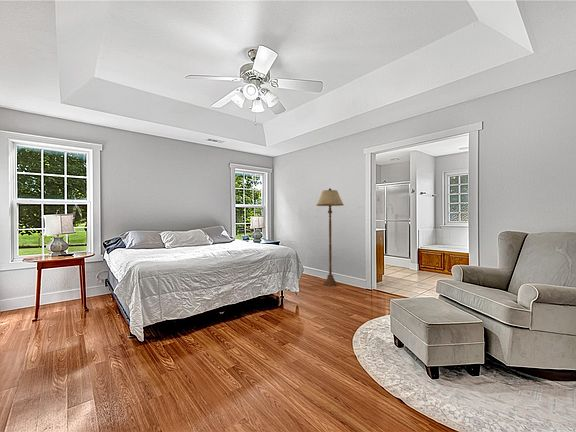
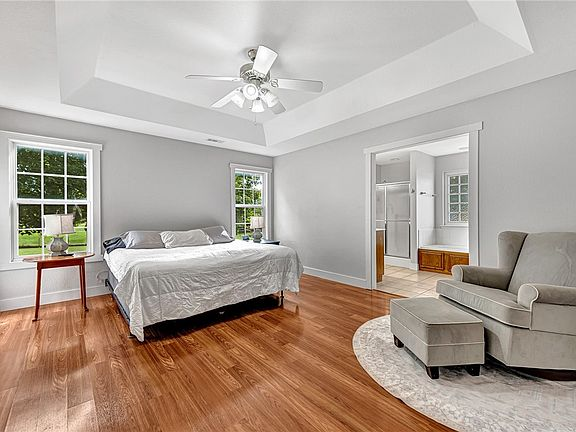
- floor lamp [315,187,345,287]
